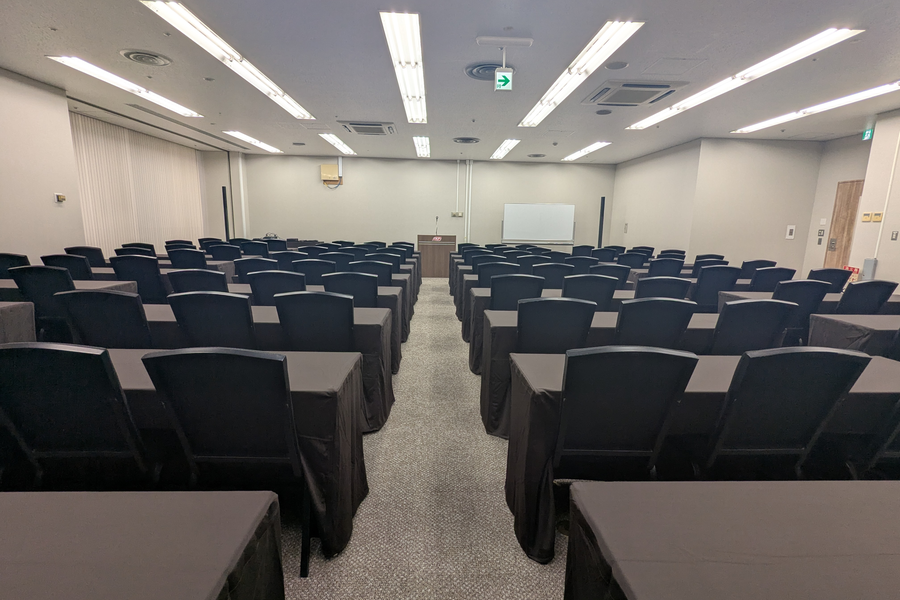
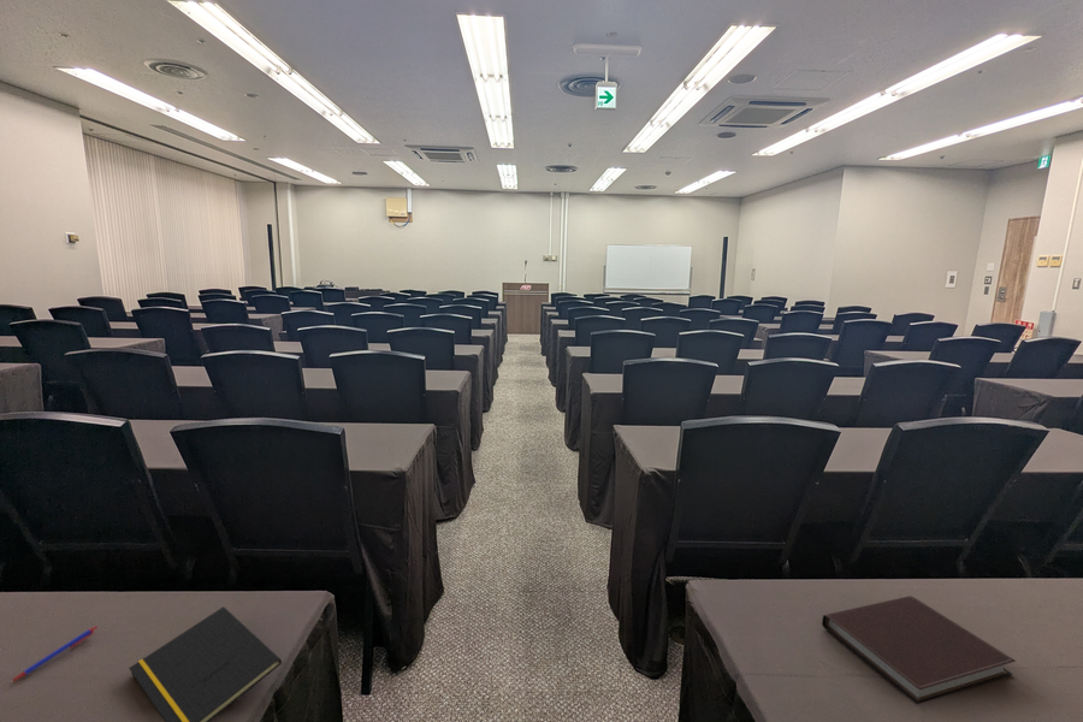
+ pen [10,625,99,683]
+ notebook [821,594,1017,705]
+ notepad [128,605,283,722]
